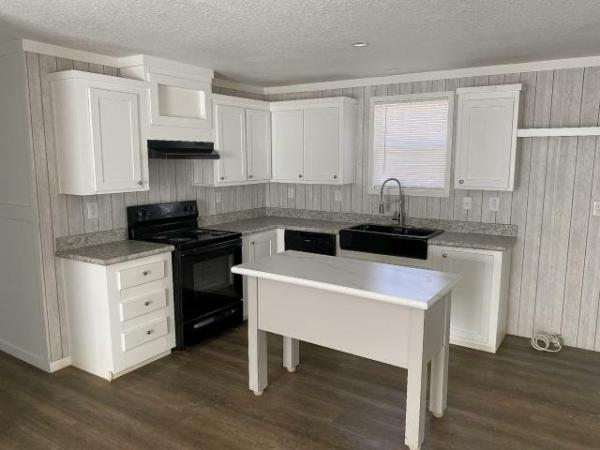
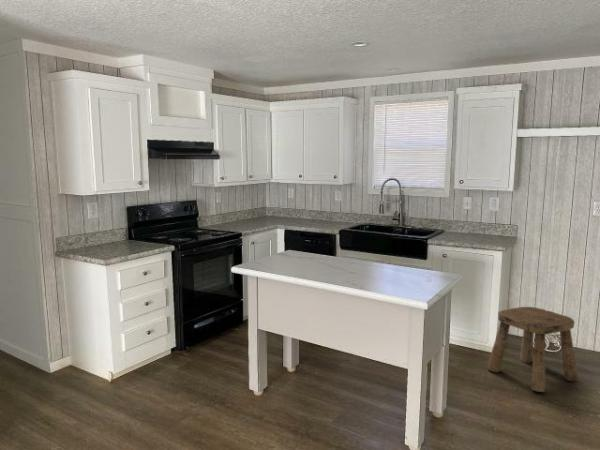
+ stool [487,306,579,393]
